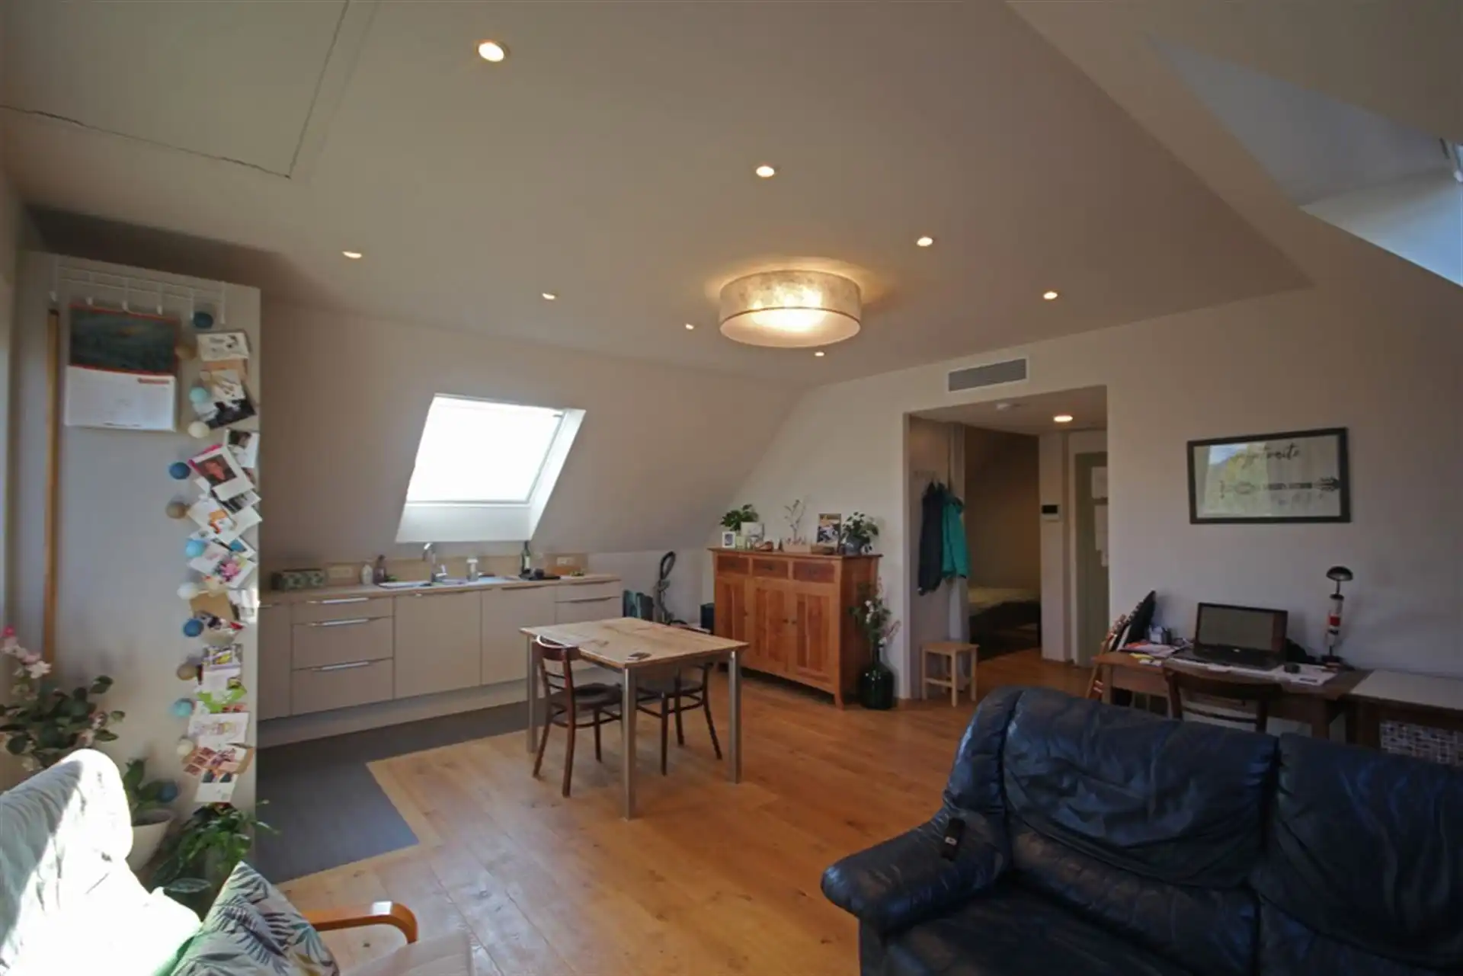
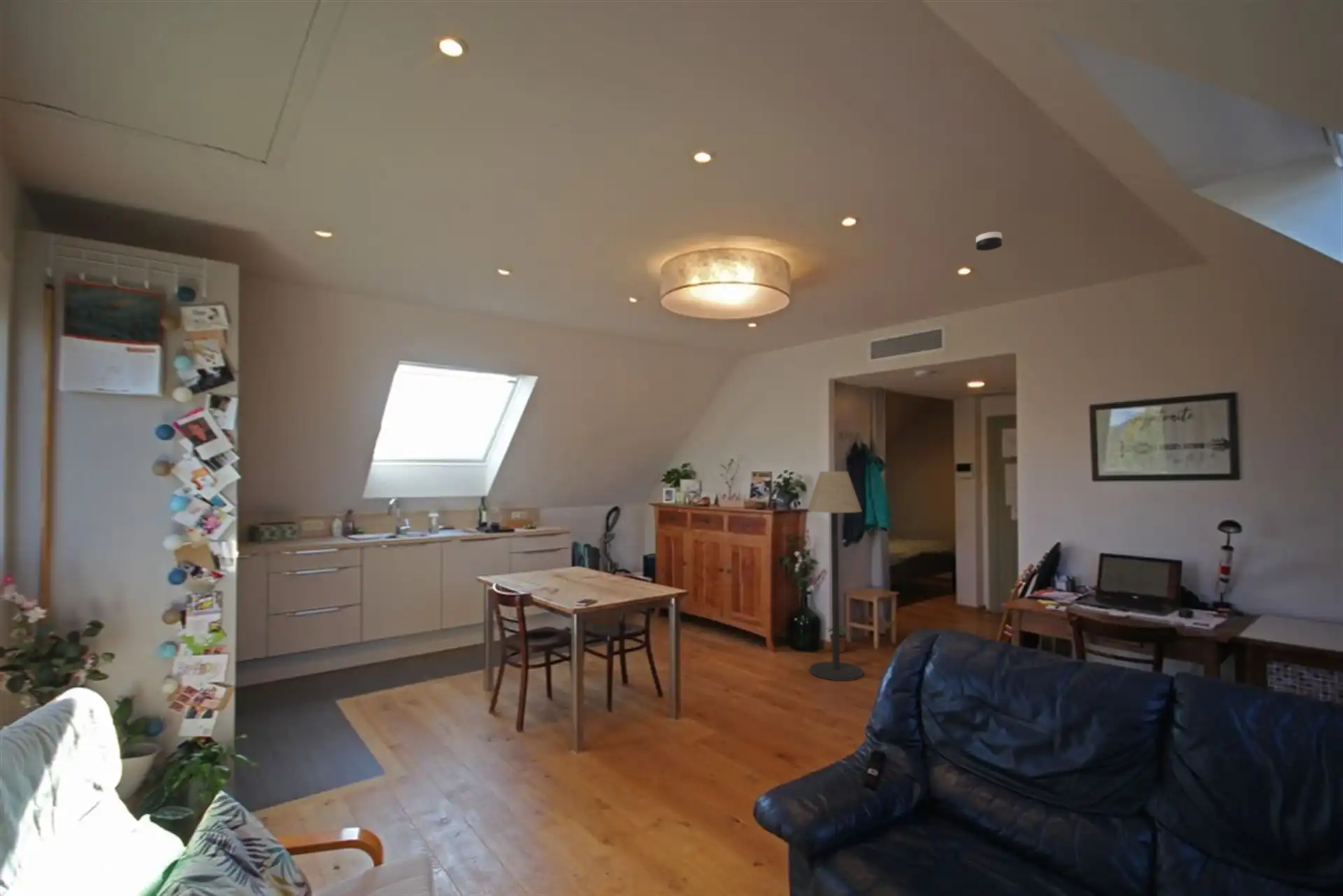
+ floor lamp [806,471,864,681]
+ smoke detector [975,231,1003,251]
+ potted plant [825,625,850,653]
